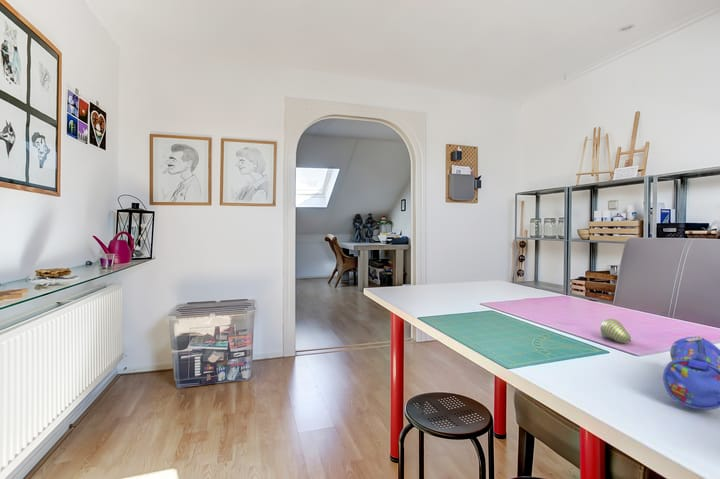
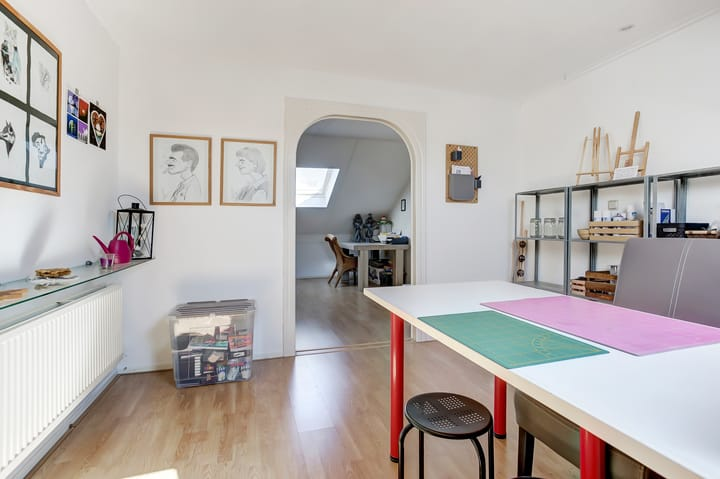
- pencil case [662,334,720,411]
- decorative egg [599,318,632,344]
